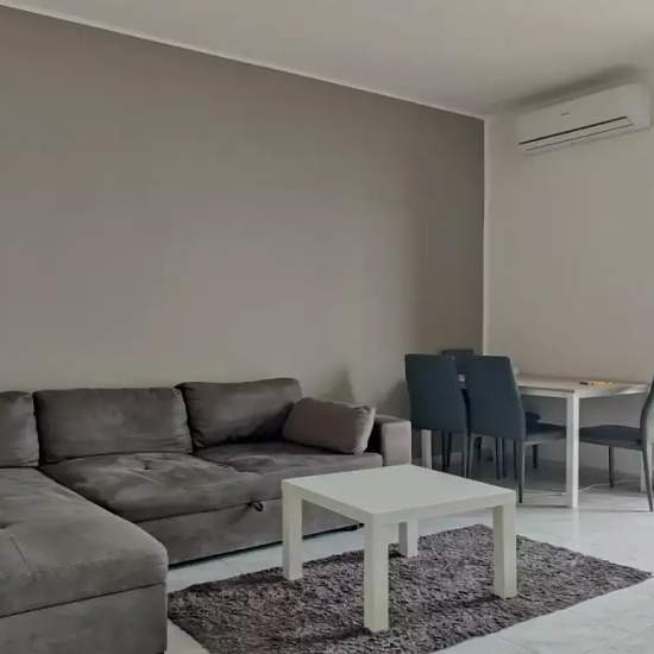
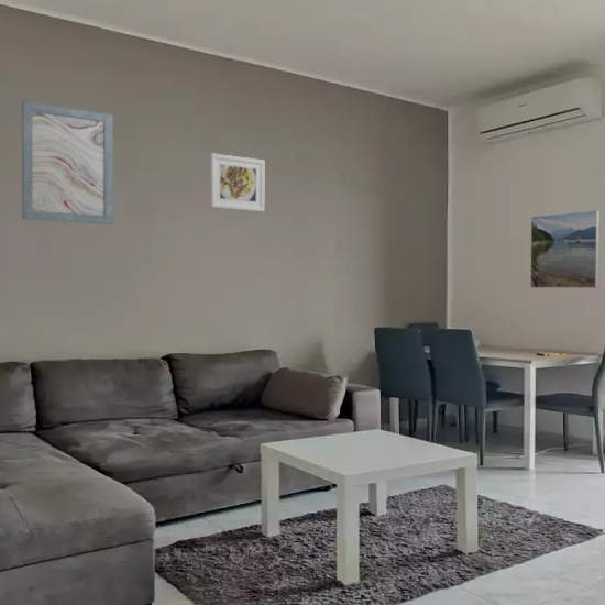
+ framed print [529,209,601,289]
+ wall art [21,100,114,226]
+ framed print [209,153,265,213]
